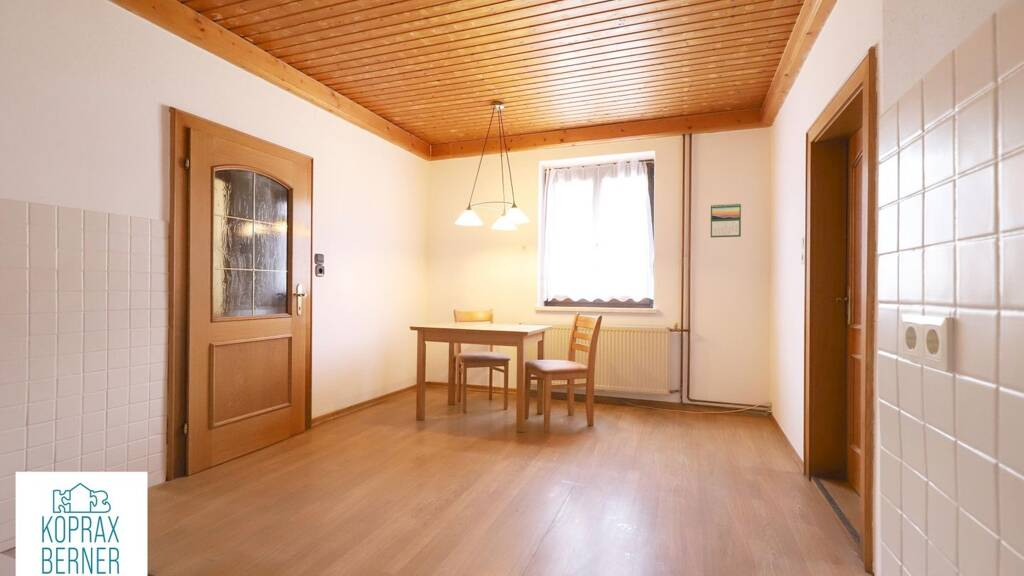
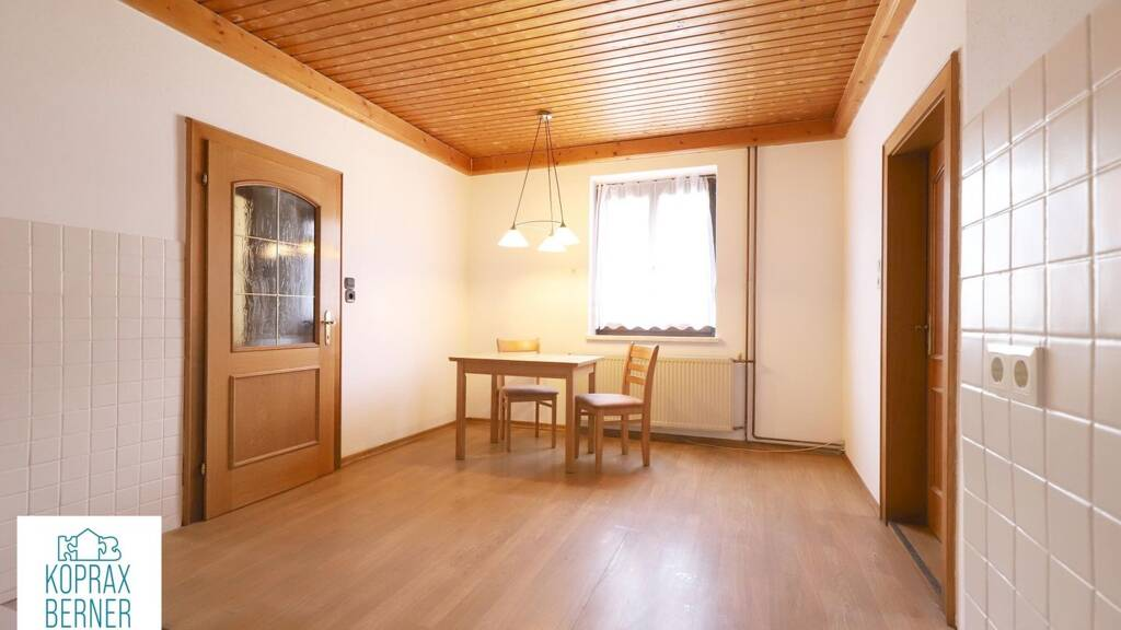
- calendar [710,202,742,238]
